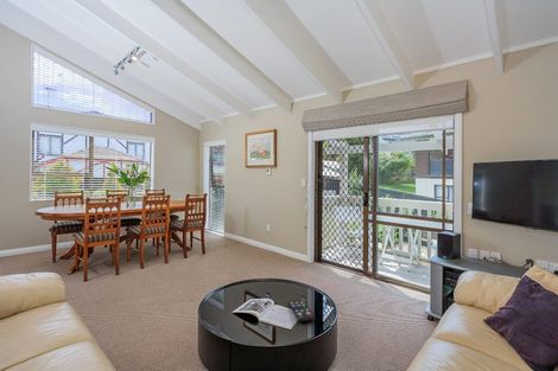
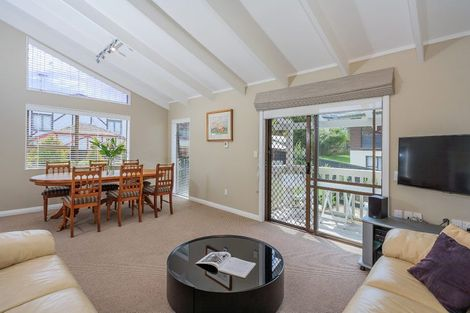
- remote control [287,300,317,322]
